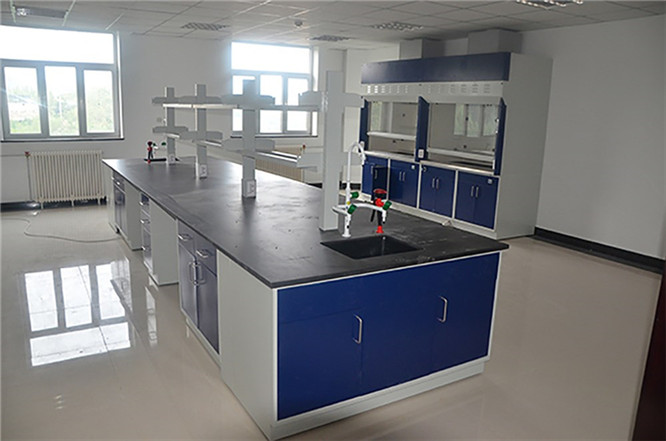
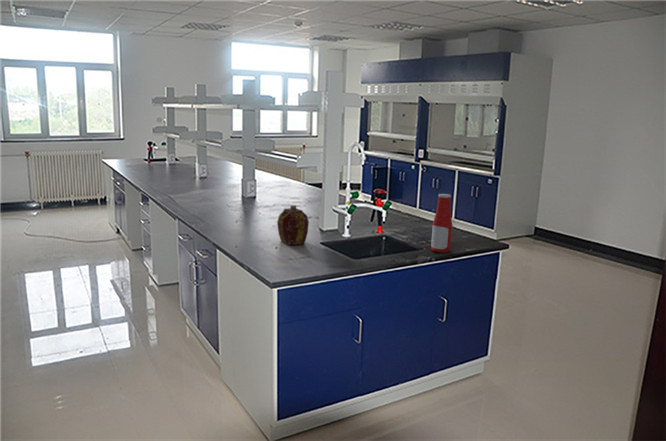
+ flask [276,204,310,246]
+ bottle [430,193,453,253]
